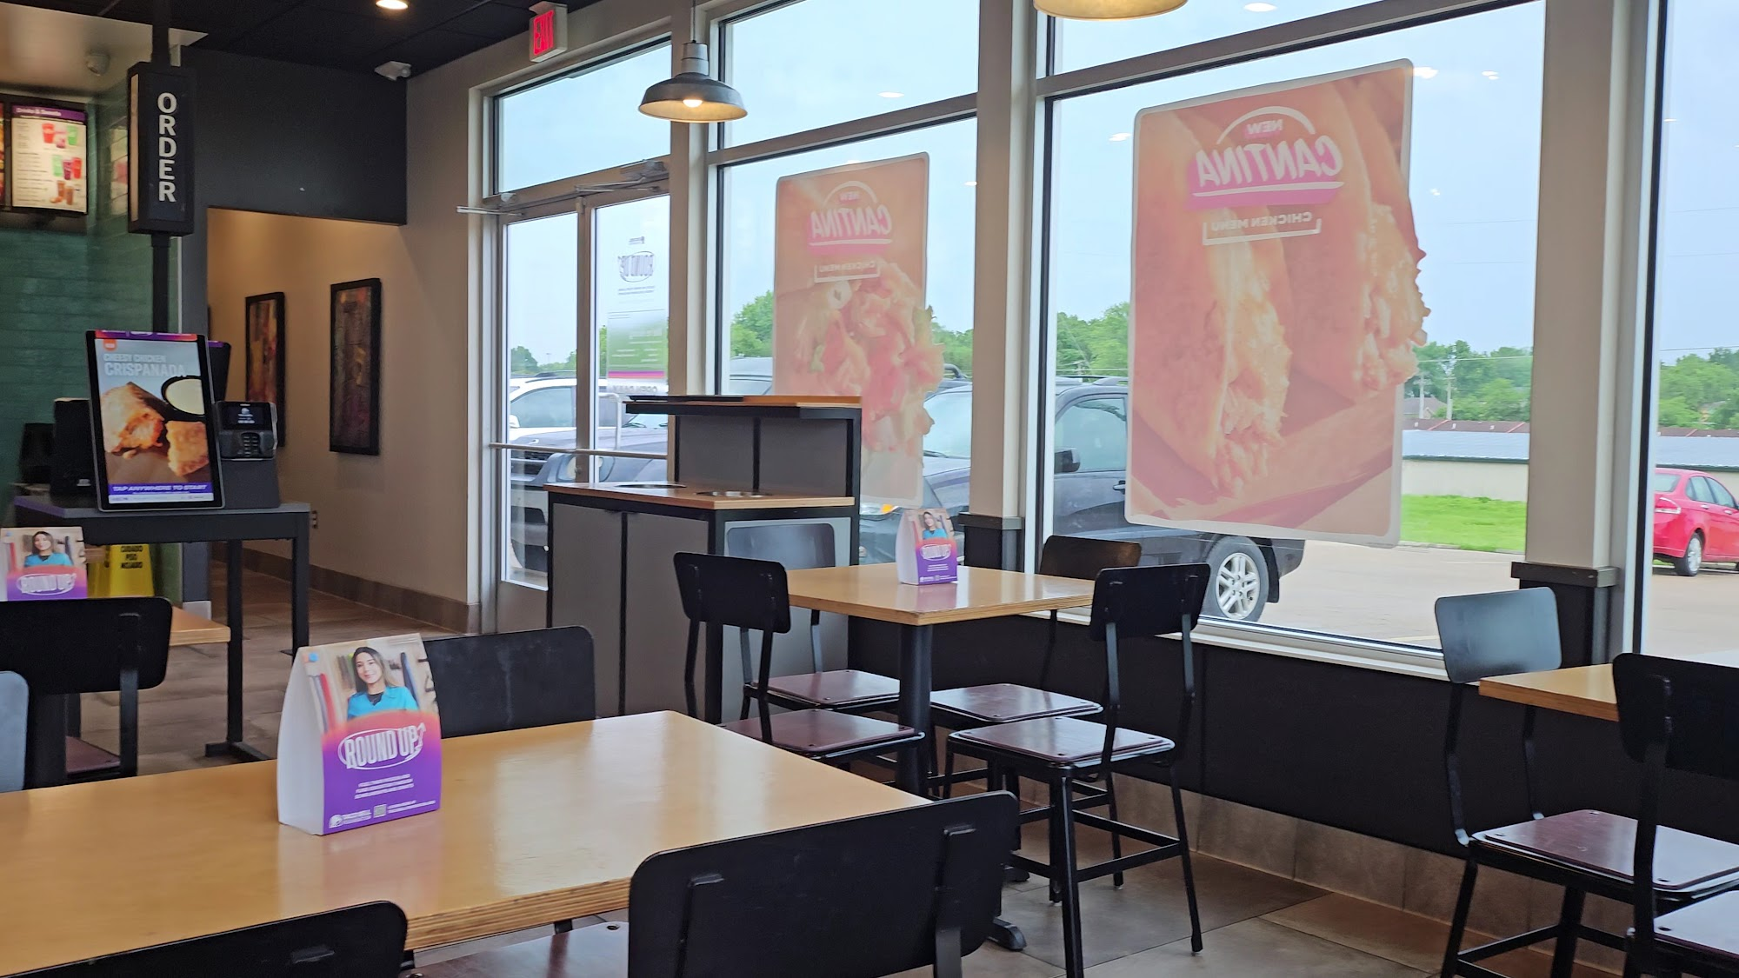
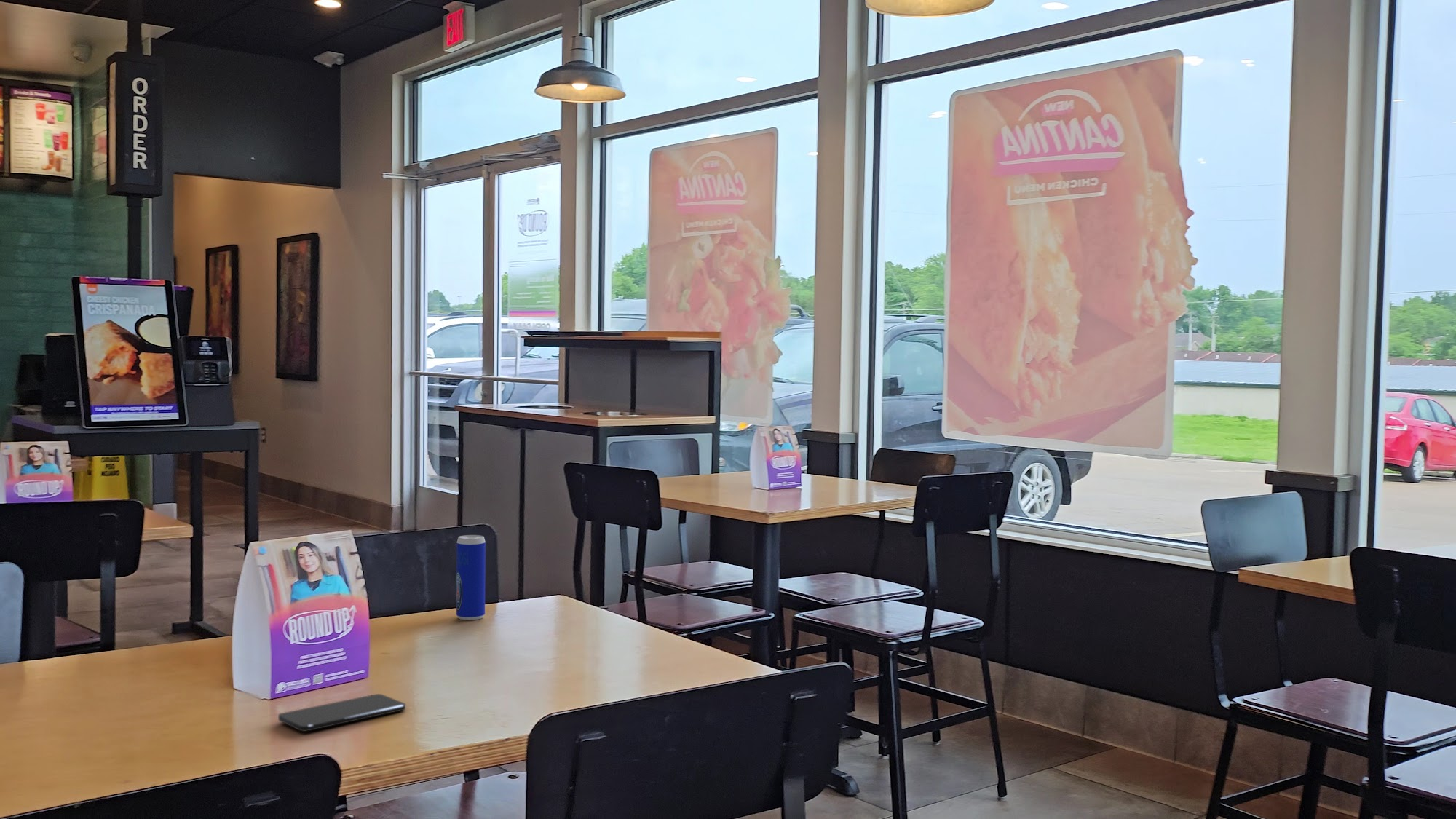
+ smartphone [277,693,406,732]
+ beverage can [456,534,486,621]
